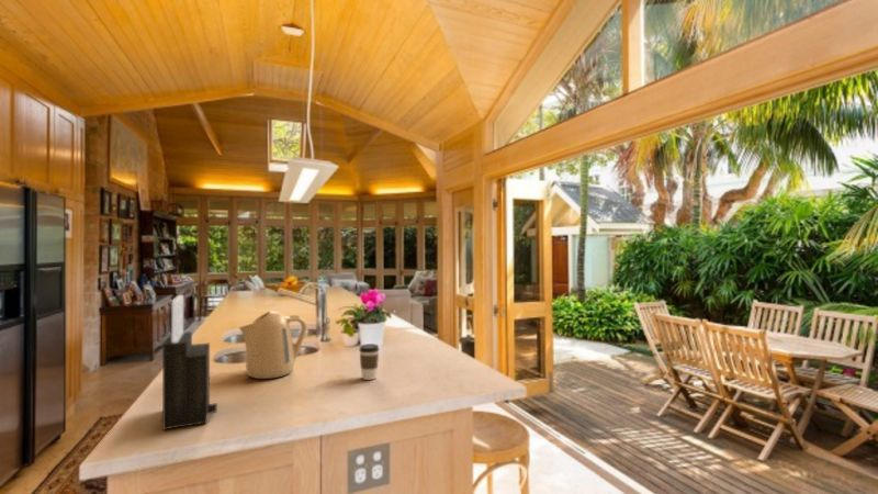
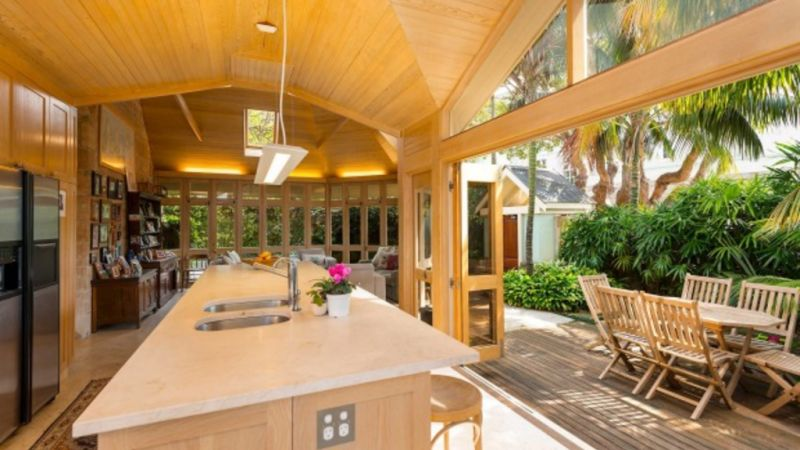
- coffee cup [358,343,380,381]
- kettle [237,311,308,380]
- knife block [161,294,218,431]
